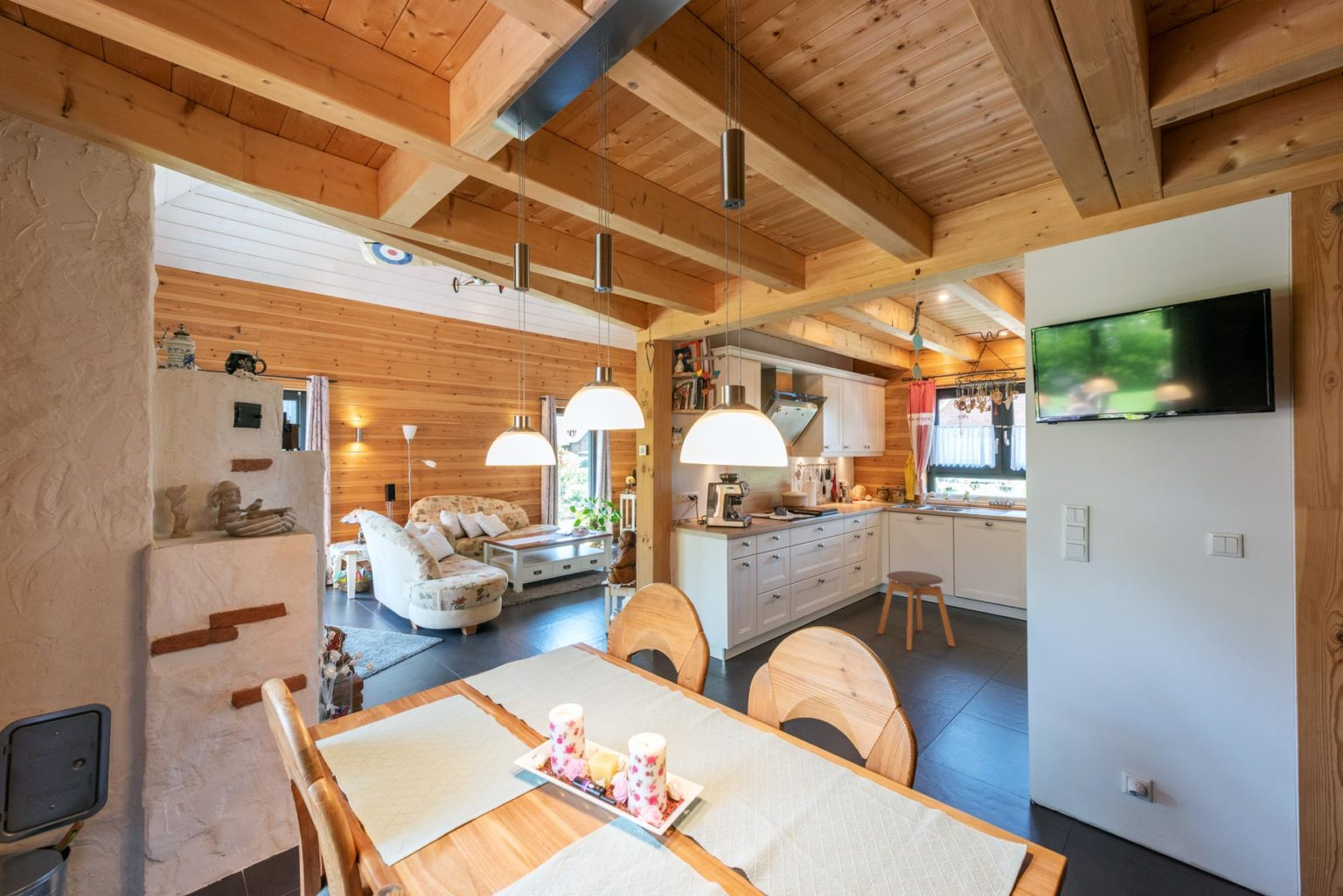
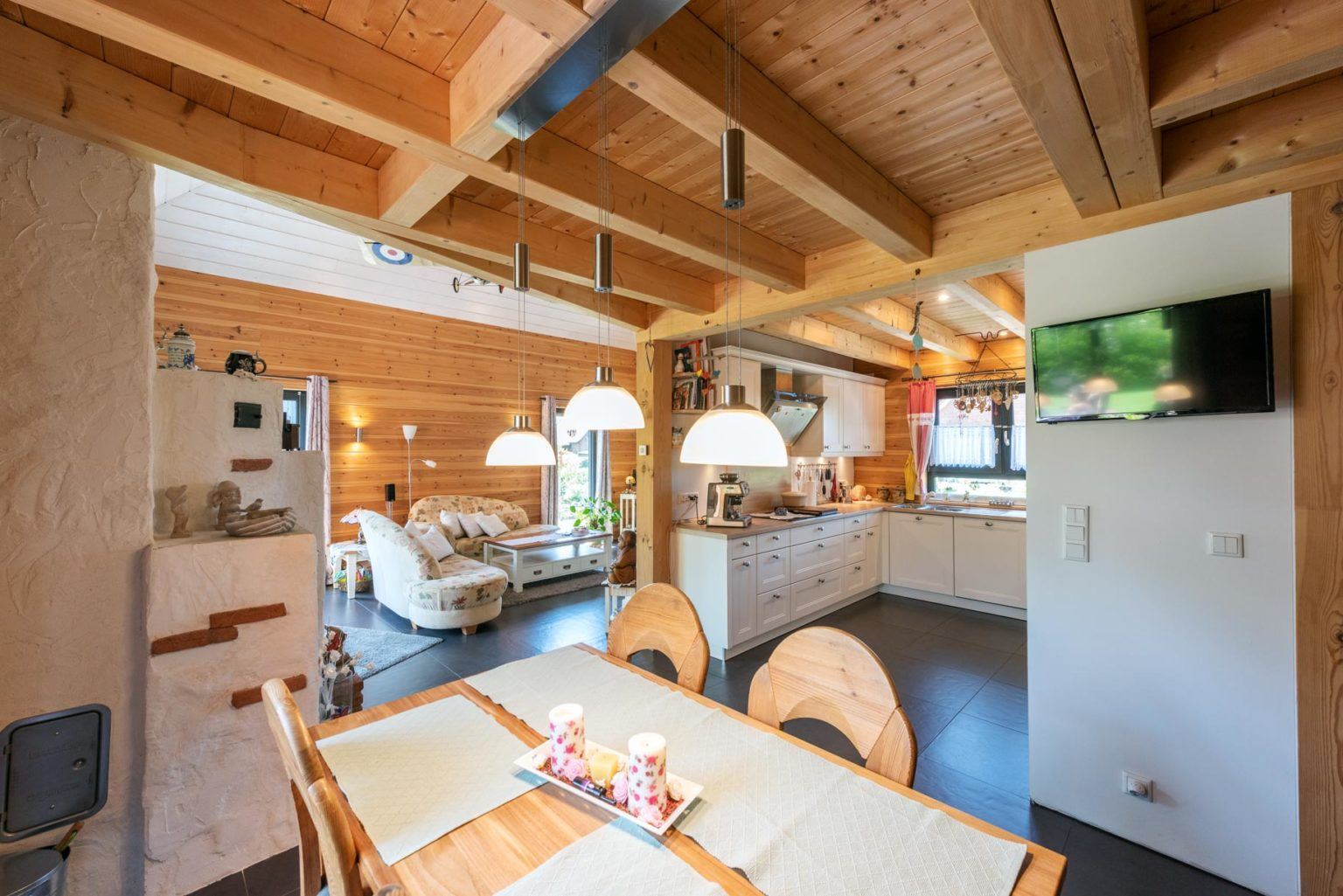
- stool [877,570,956,651]
